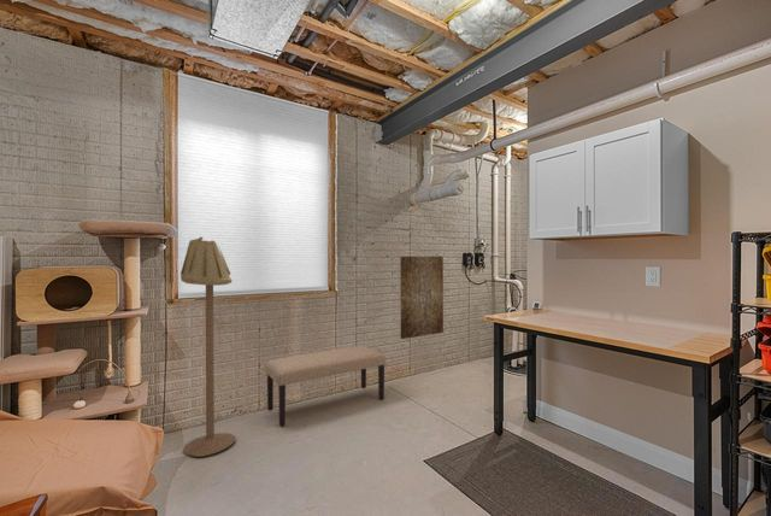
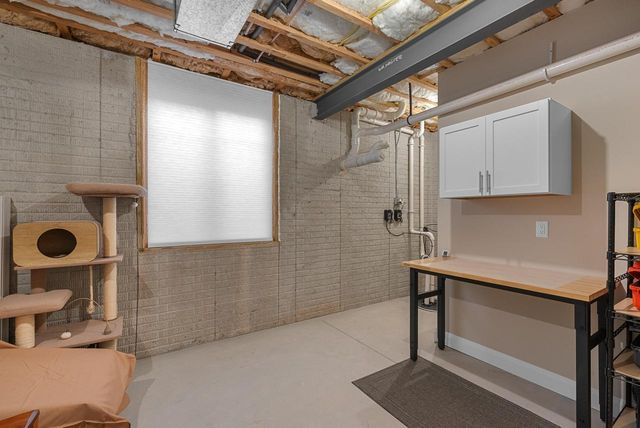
- floor lamp [179,236,237,458]
- bench [264,345,387,427]
- wall art [399,256,445,340]
